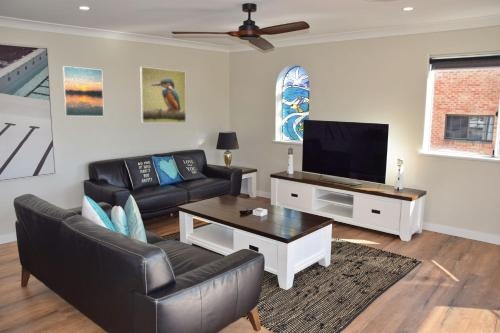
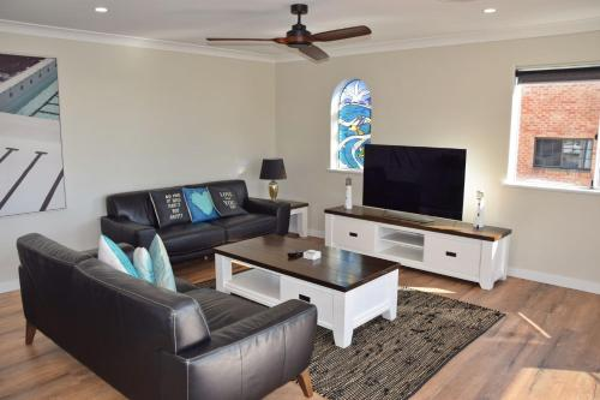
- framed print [62,65,105,117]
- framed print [139,66,187,124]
